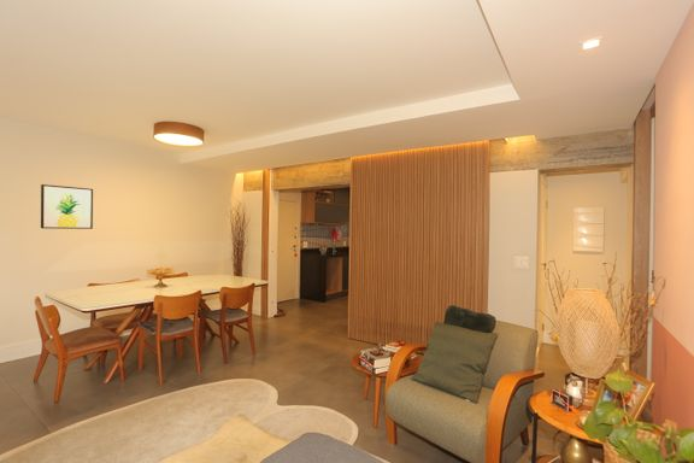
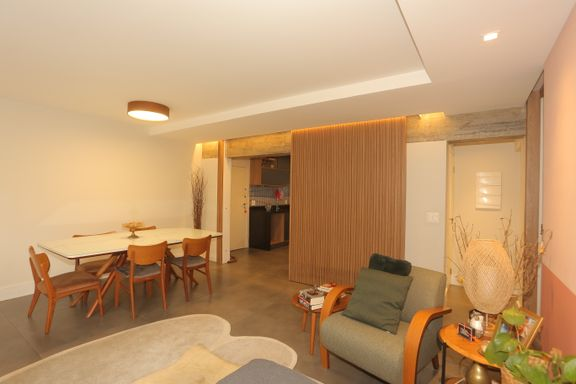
- wall art [40,183,94,230]
